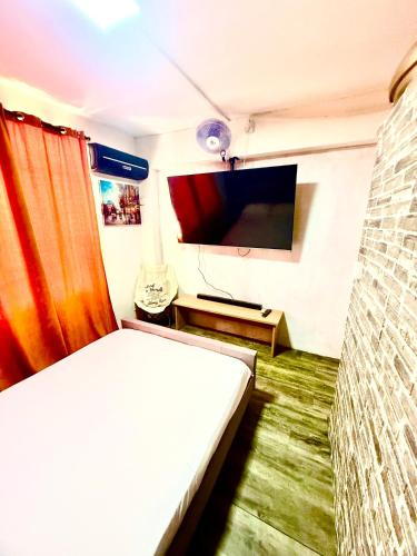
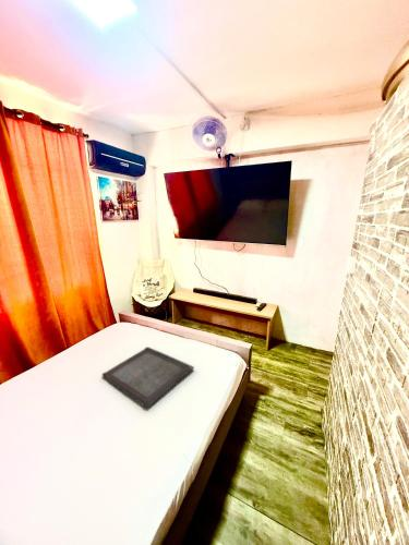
+ serving tray [101,346,195,409]
